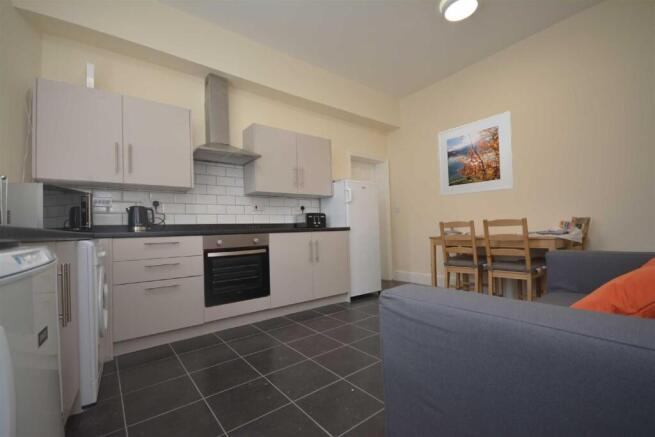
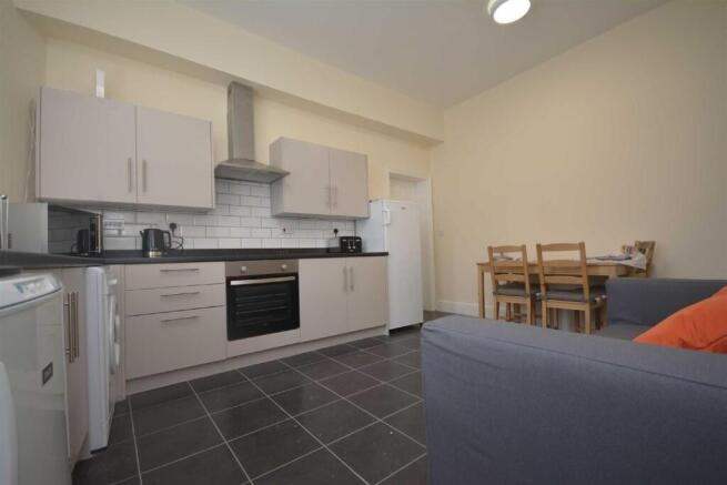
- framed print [437,110,515,197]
